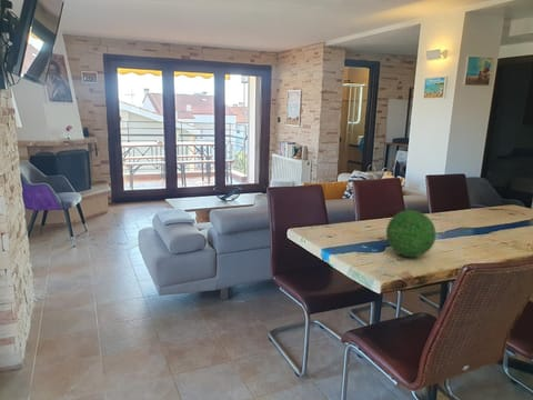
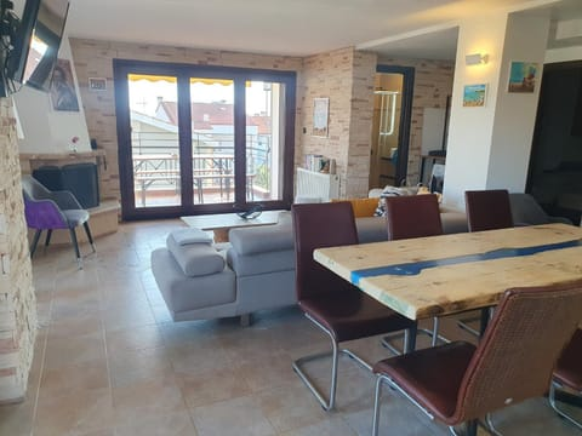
- decorative ball [385,209,436,258]
